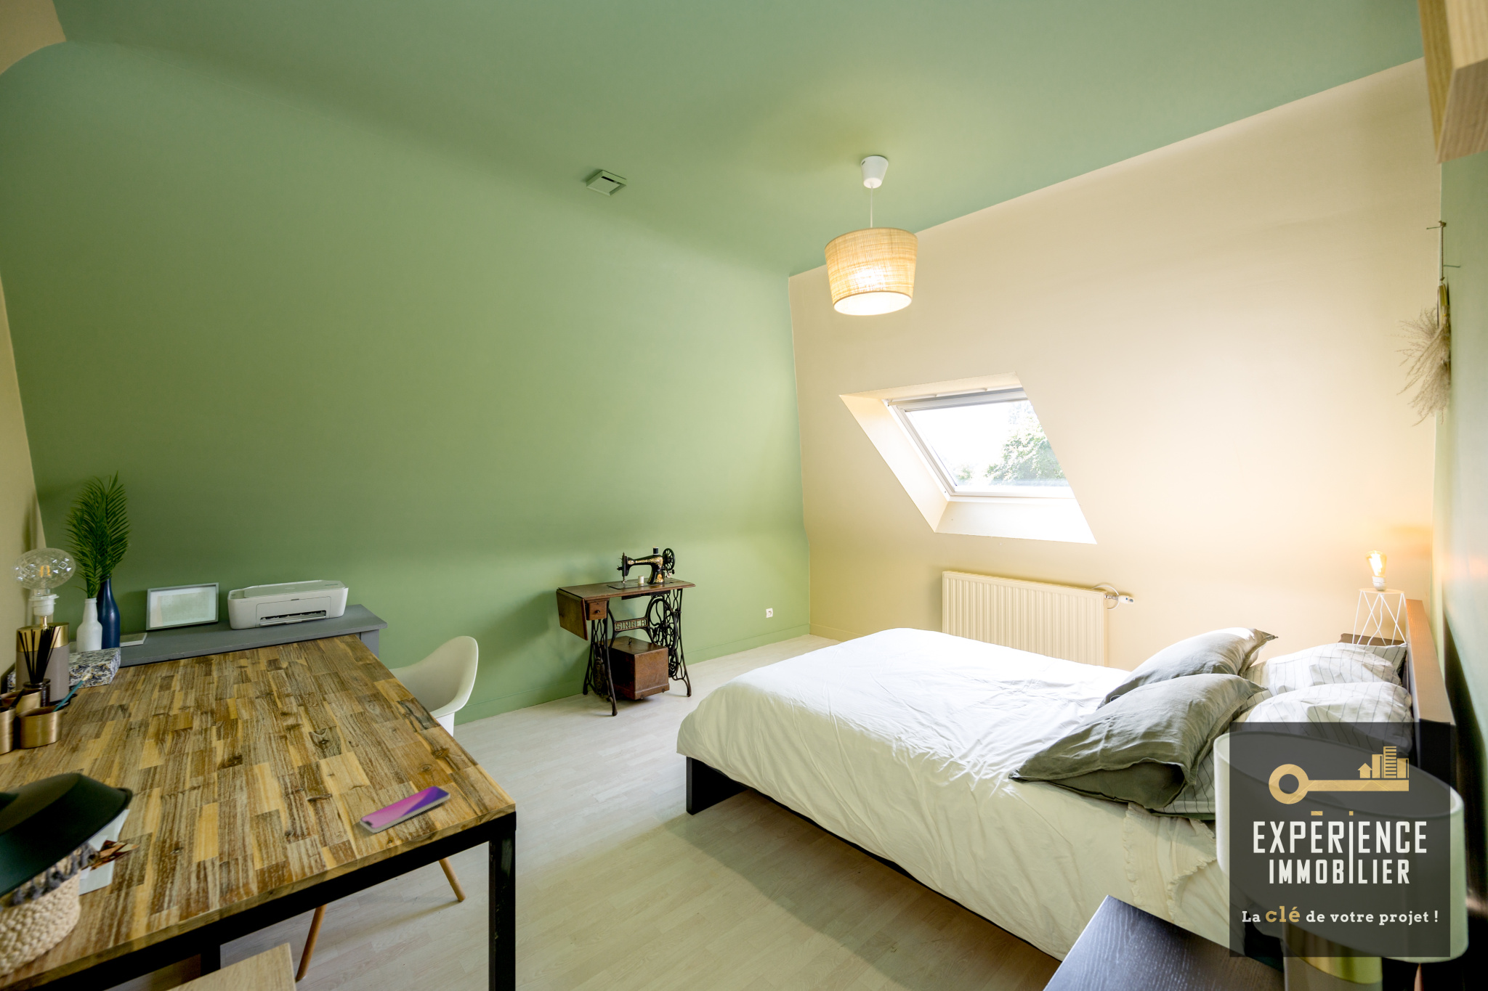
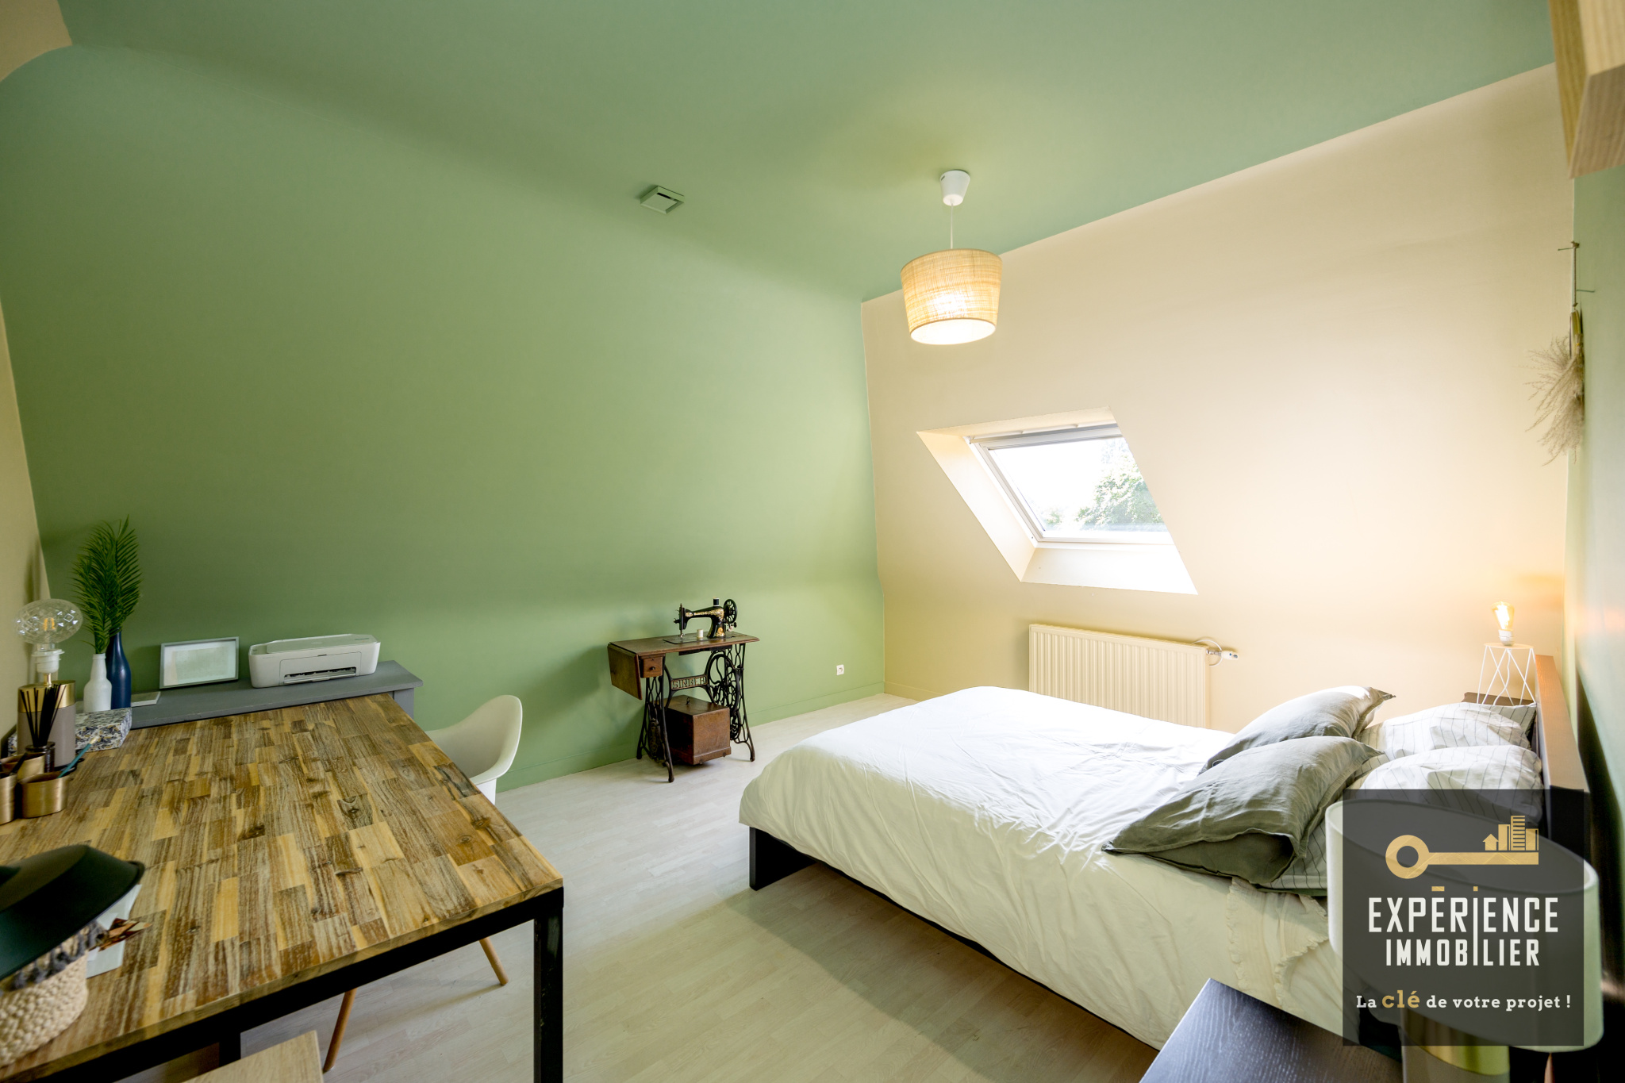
- smartphone [358,785,451,834]
